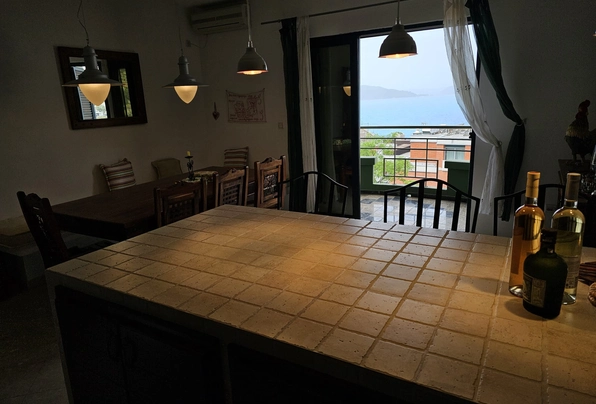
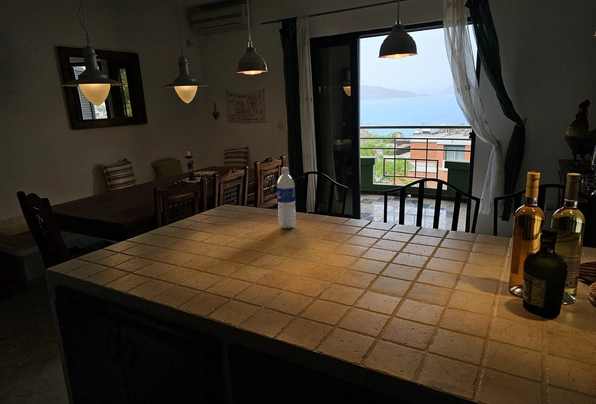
+ water bottle [276,166,297,230]
